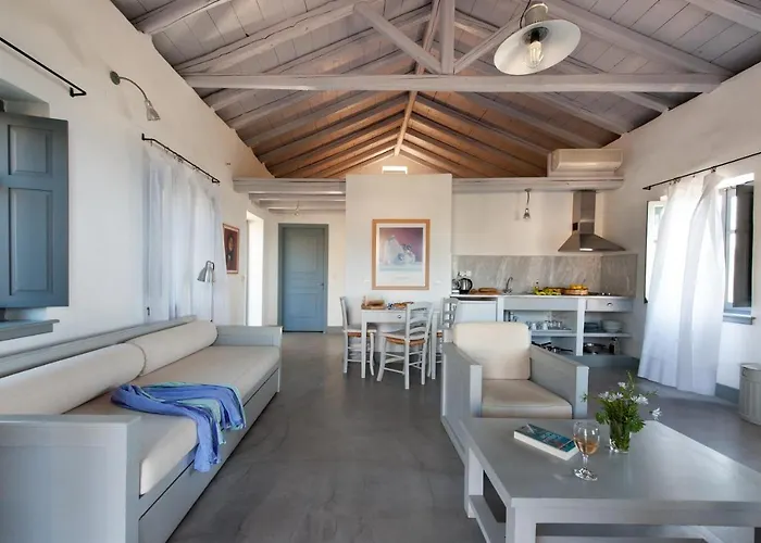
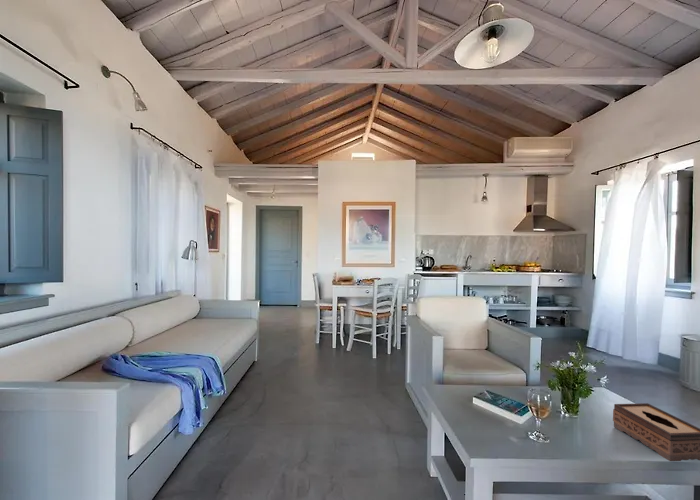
+ tissue box [612,402,700,462]
